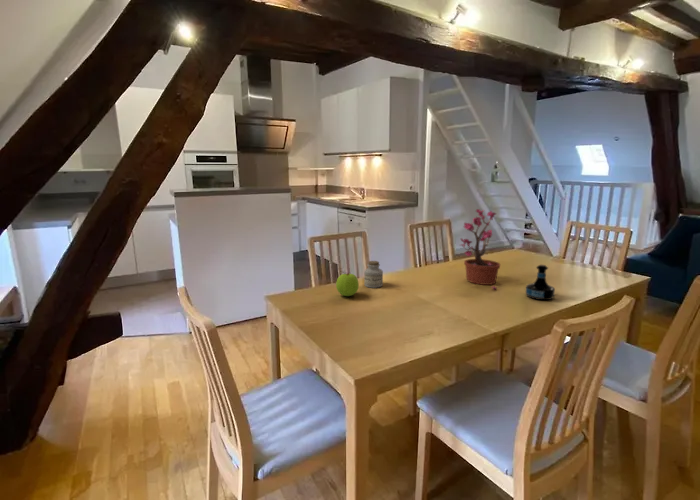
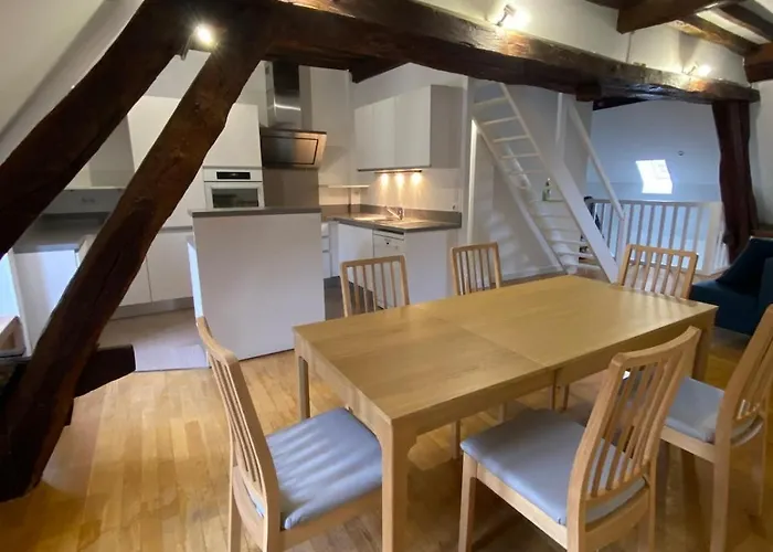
- tequila bottle [525,264,556,301]
- apple [335,272,360,297]
- jar [363,260,384,289]
- potted plant [459,208,501,291]
